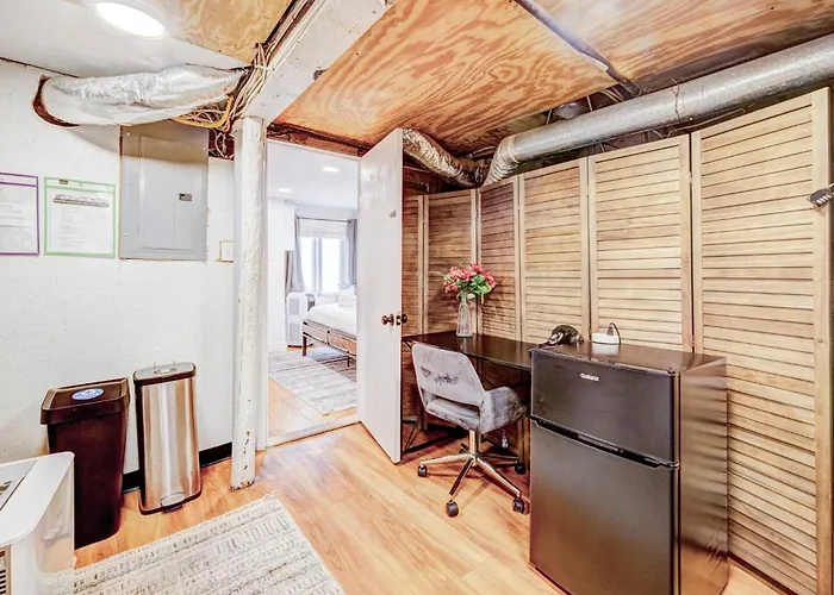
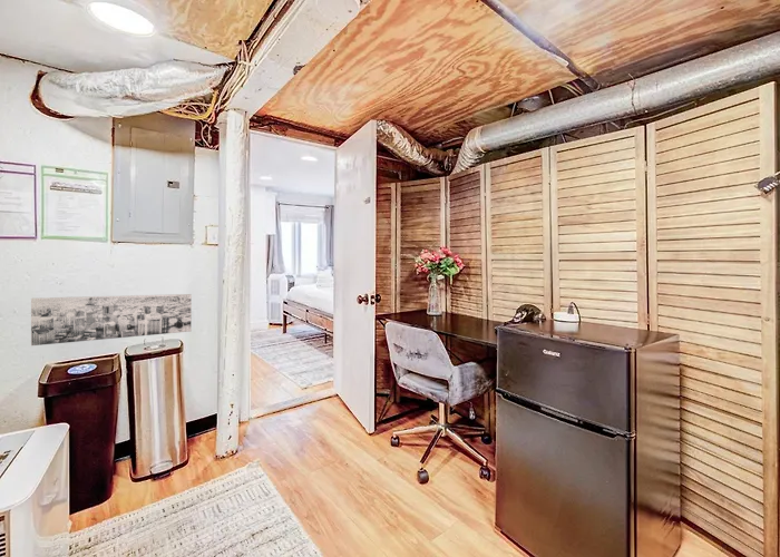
+ wall art [30,293,193,346]
